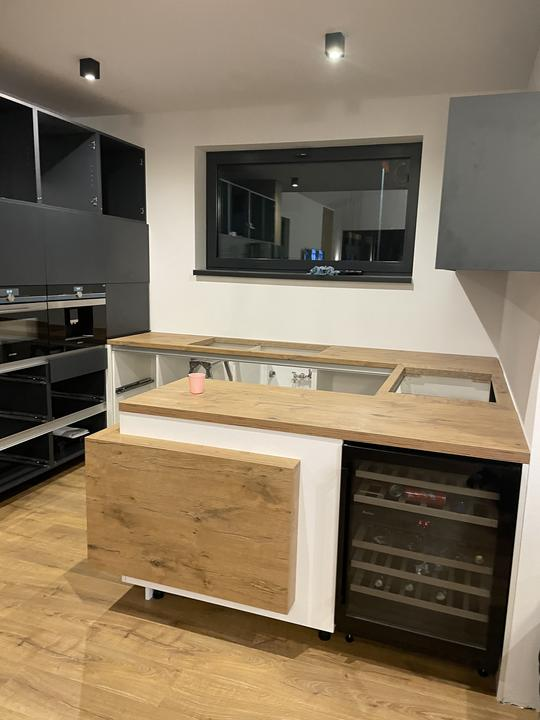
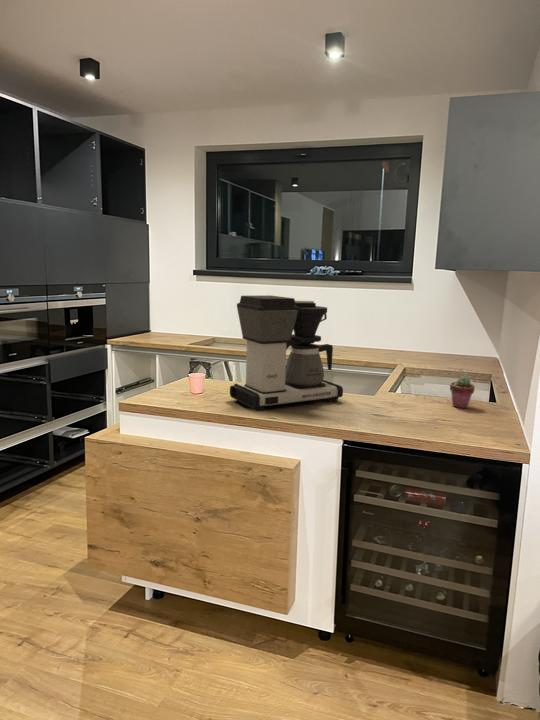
+ coffee maker [229,295,344,412]
+ potted succulent [449,375,476,409]
